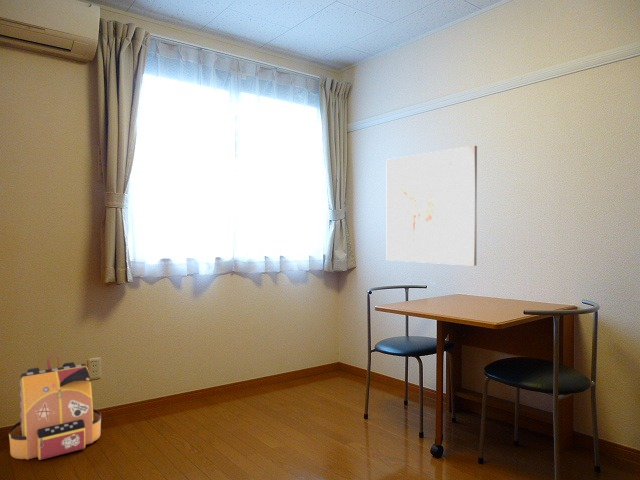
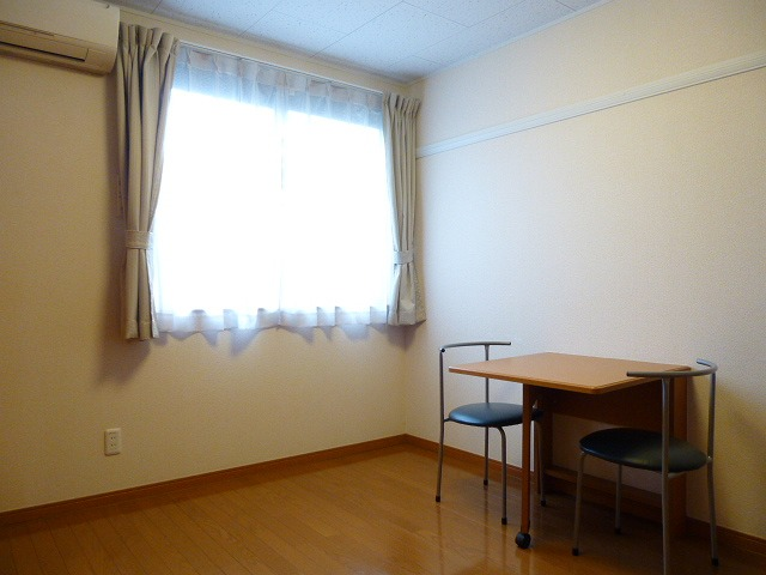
- wall art [386,145,478,267]
- backpack [8,354,102,461]
